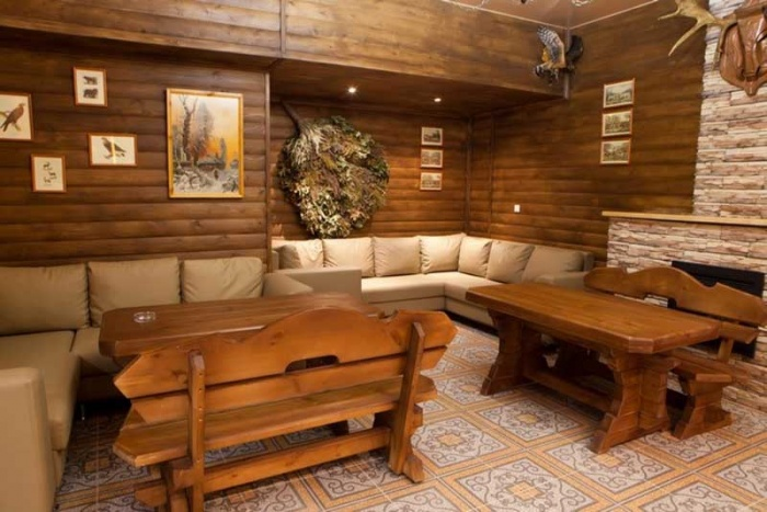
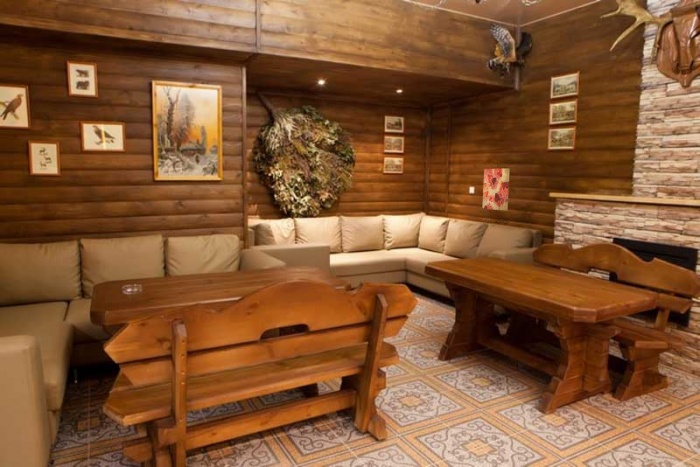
+ wall art [481,167,511,212]
